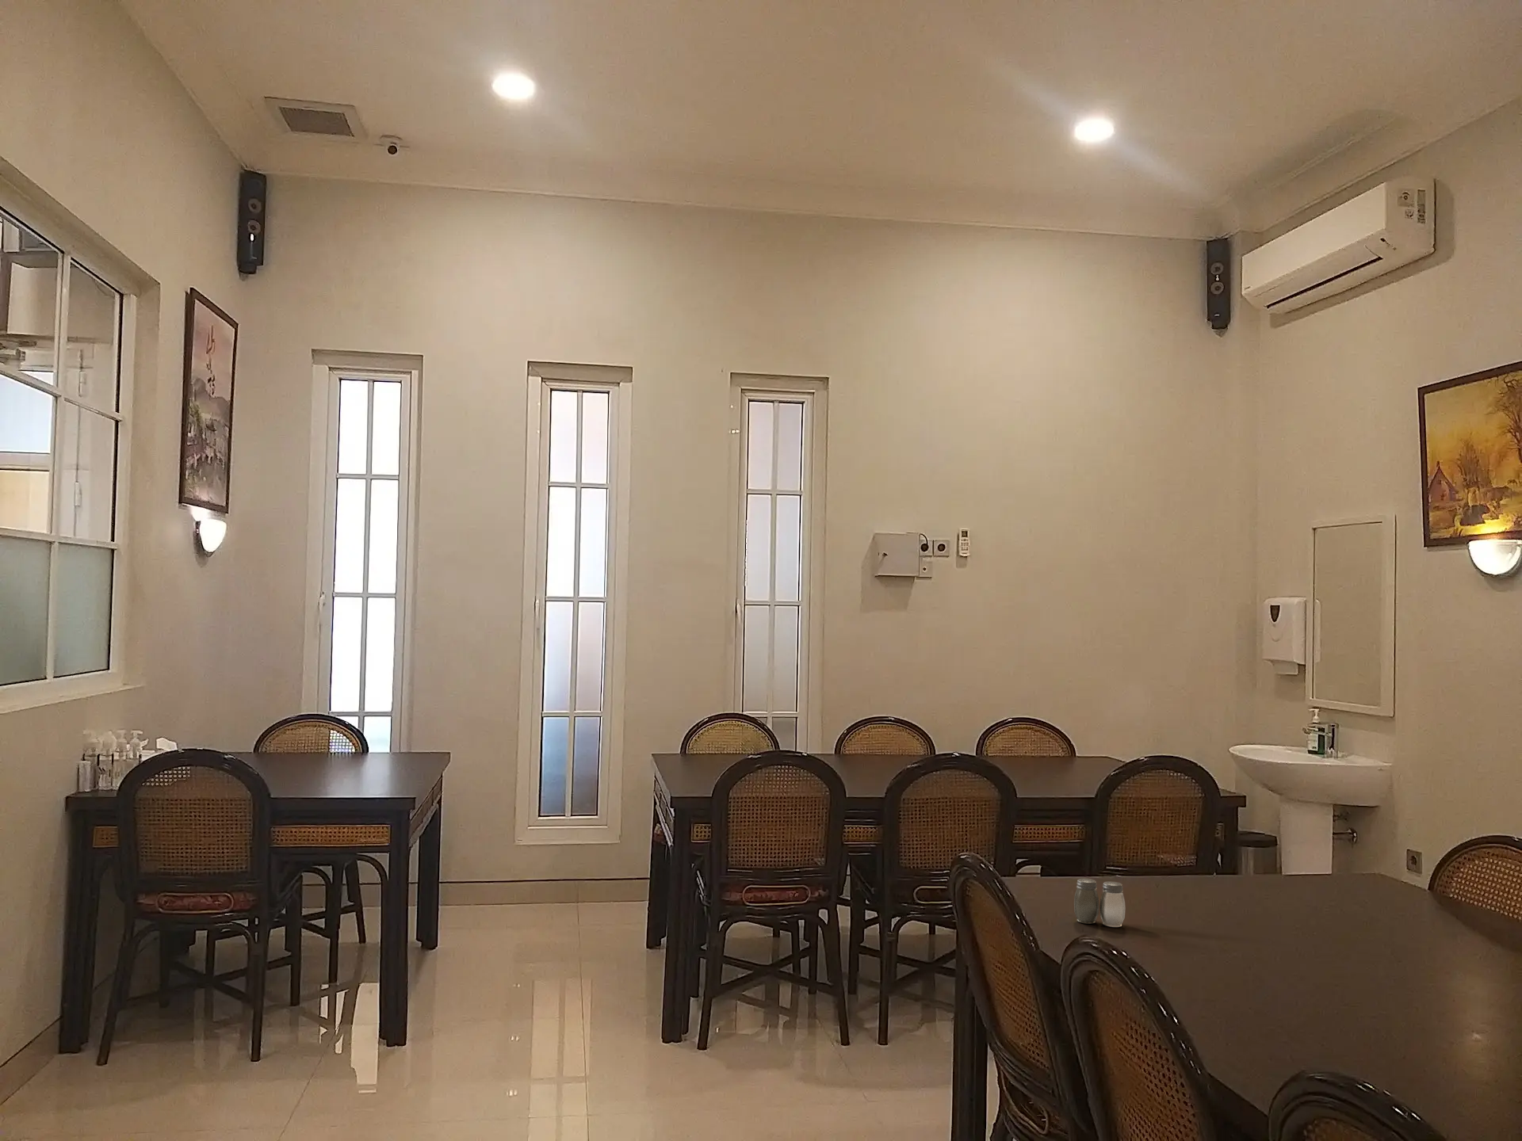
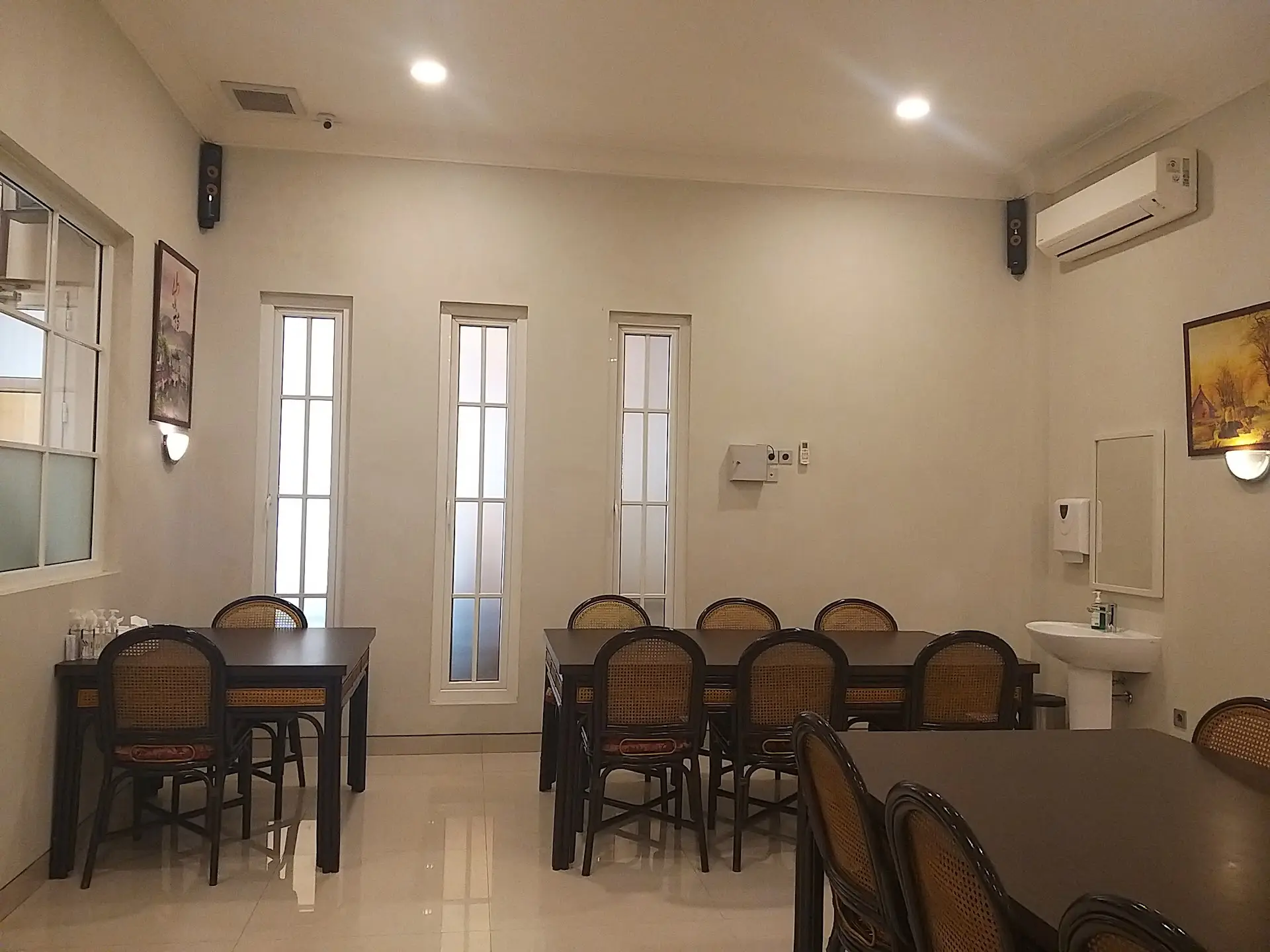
- salt and pepper shaker [1074,879,1125,928]
